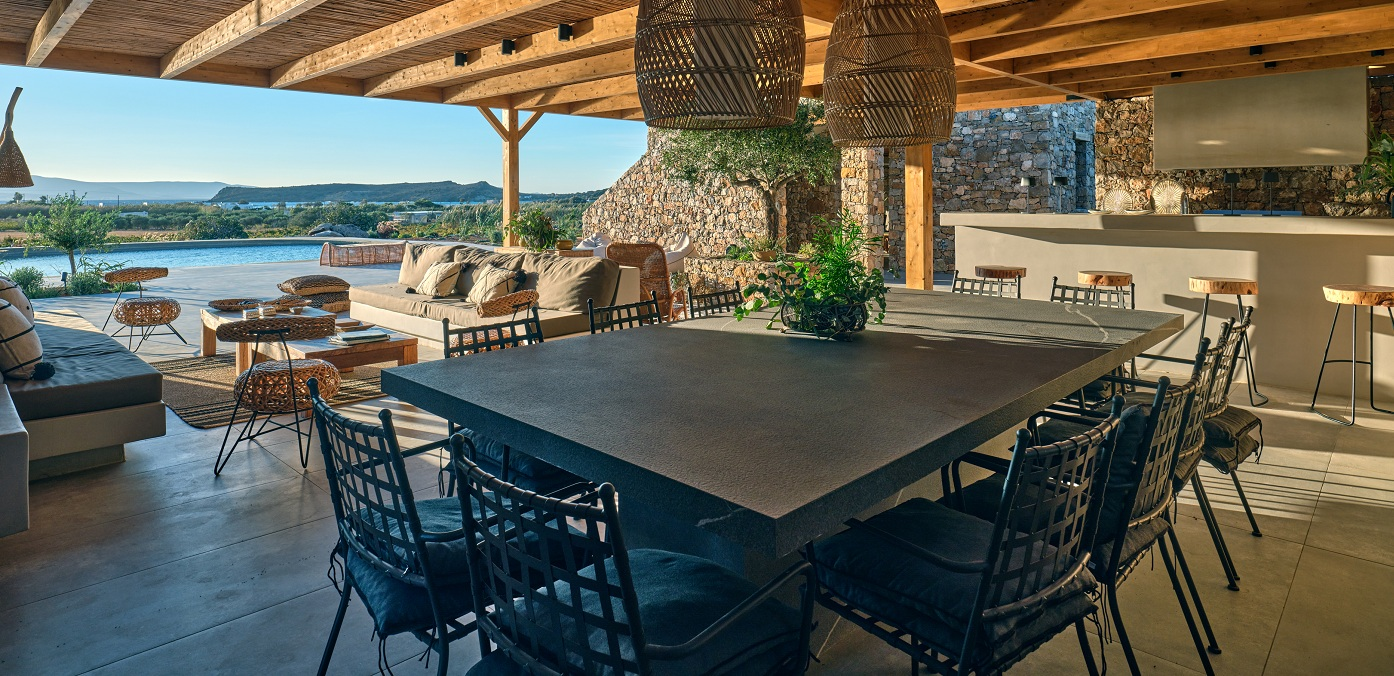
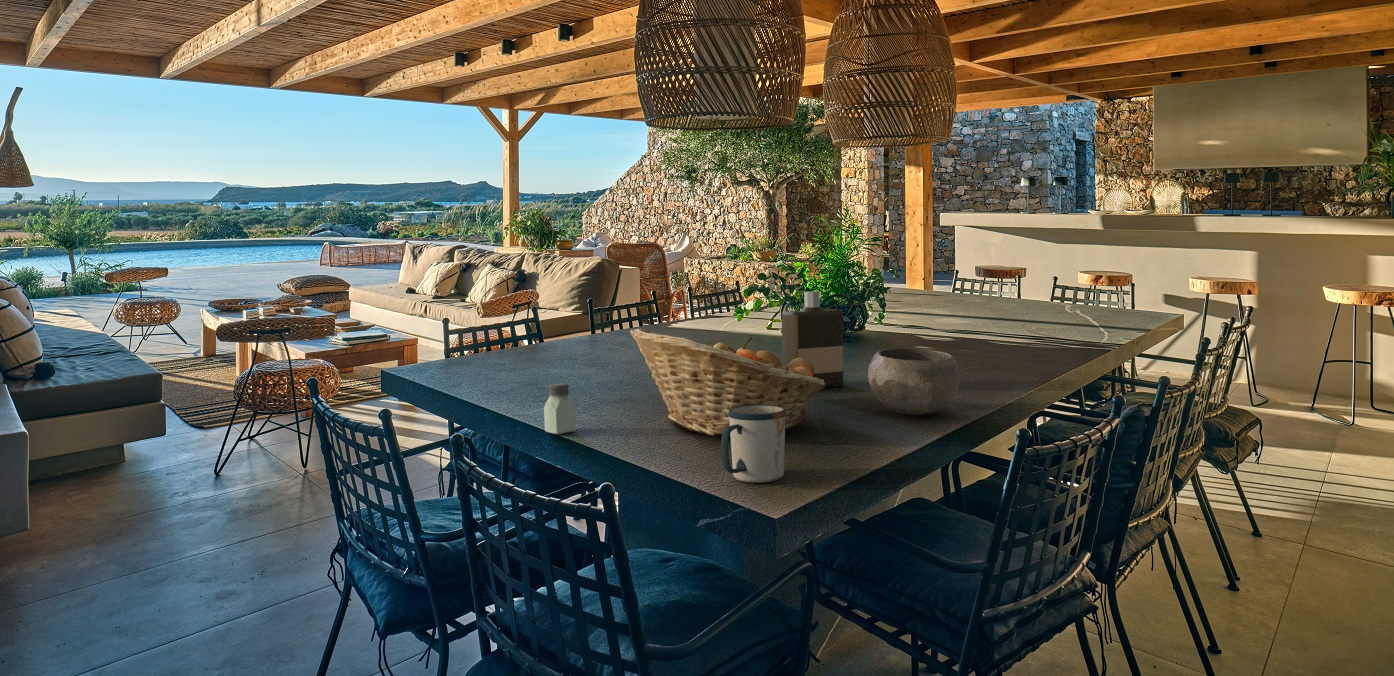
+ mug [720,405,786,483]
+ bowl [867,347,960,416]
+ fruit basket [629,328,825,436]
+ bottle [781,290,845,388]
+ saltshaker [543,382,577,435]
